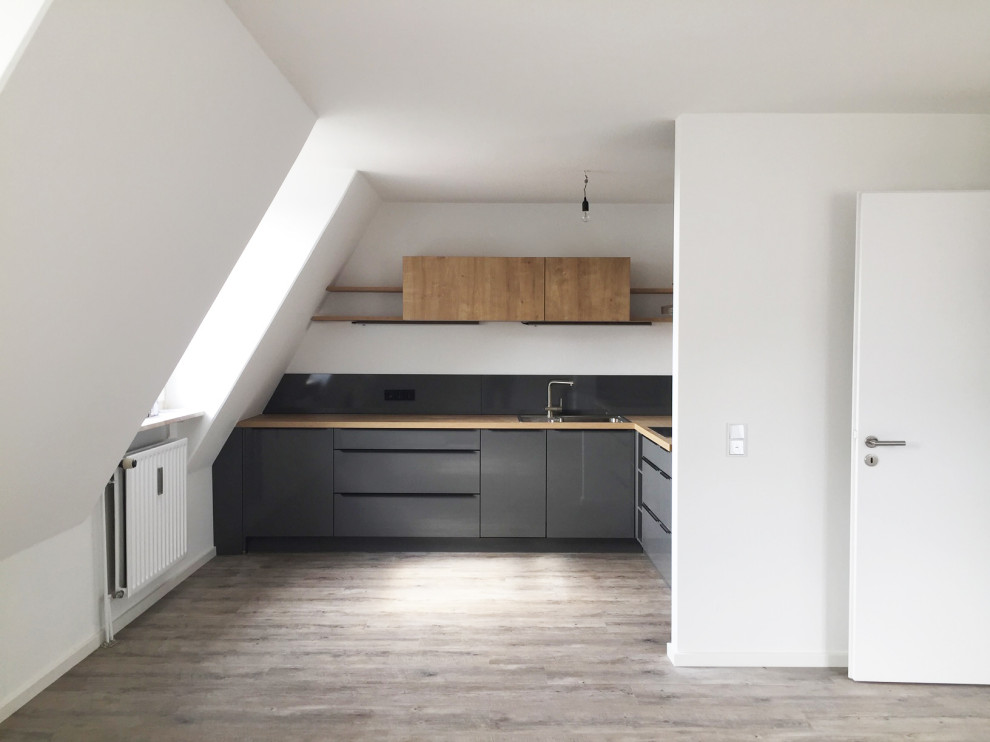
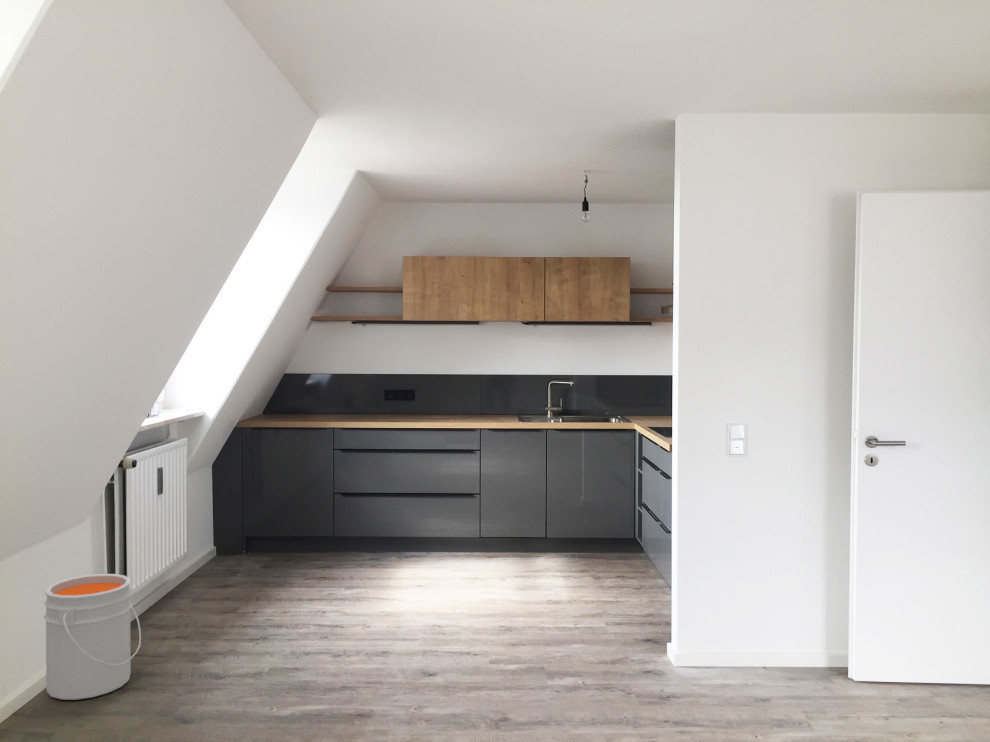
+ bucket [42,573,142,701]
